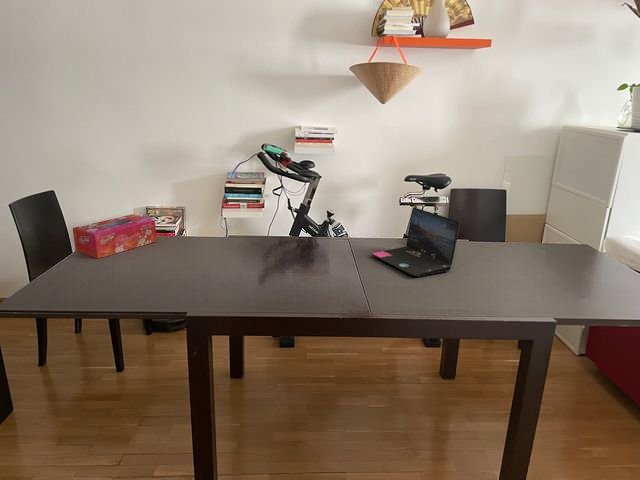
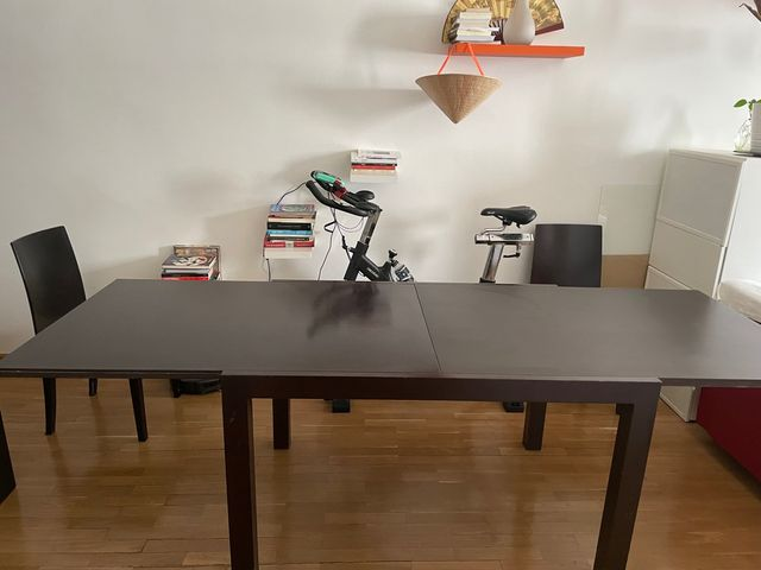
- laptop [371,207,461,278]
- tissue box [72,213,157,259]
